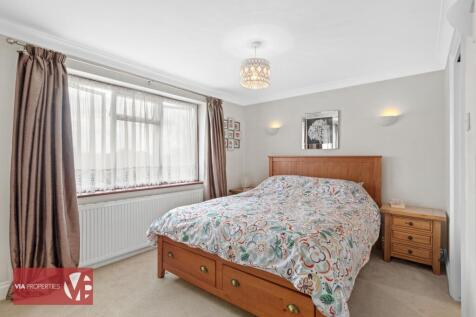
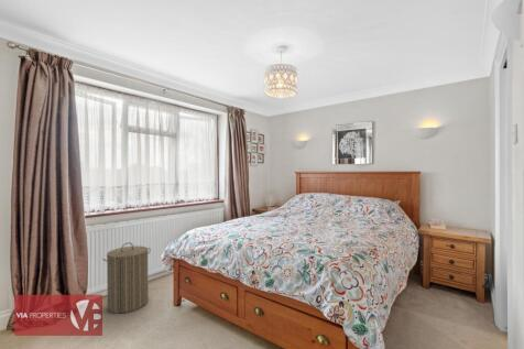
+ laundry hamper [101,241,152,315]
